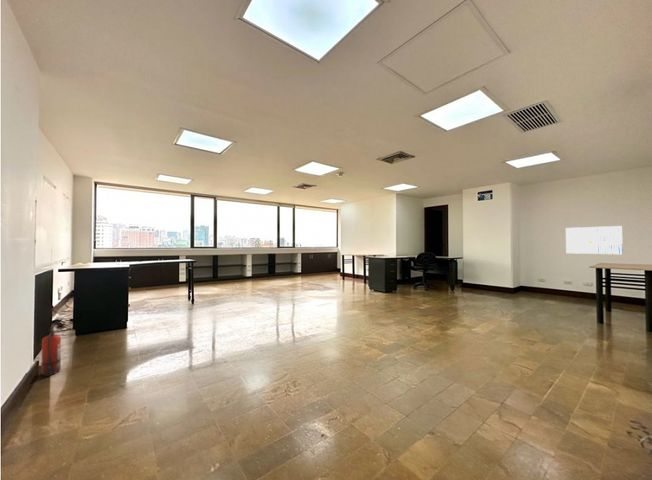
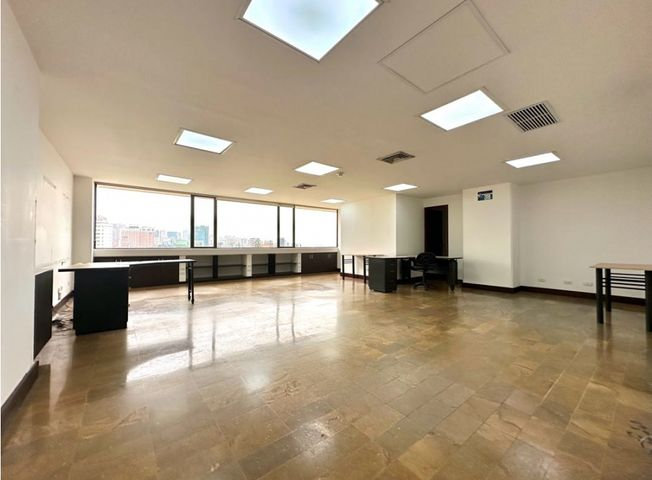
- fire extinguisher [40,323,62,377]
- wall art [565,225,624,255]
